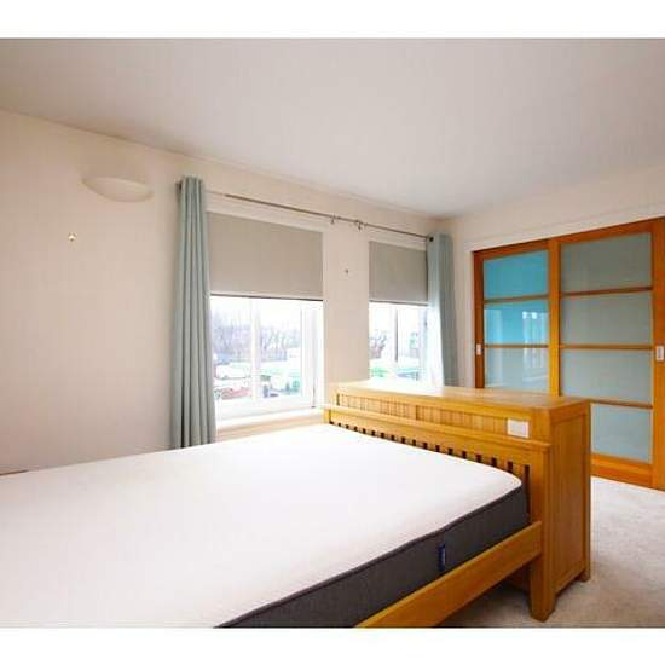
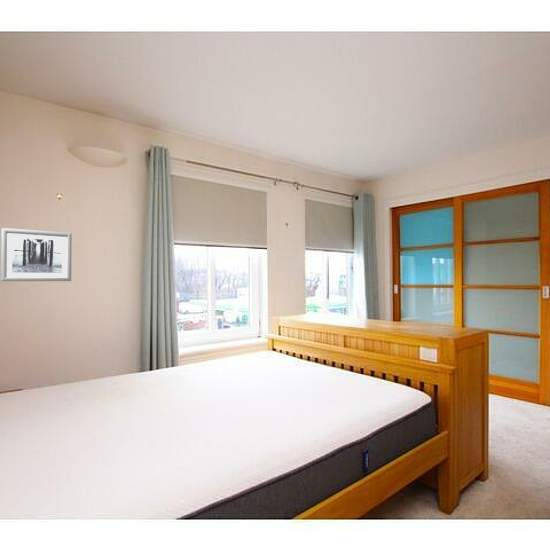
+ wall art [0,227,73,282]
